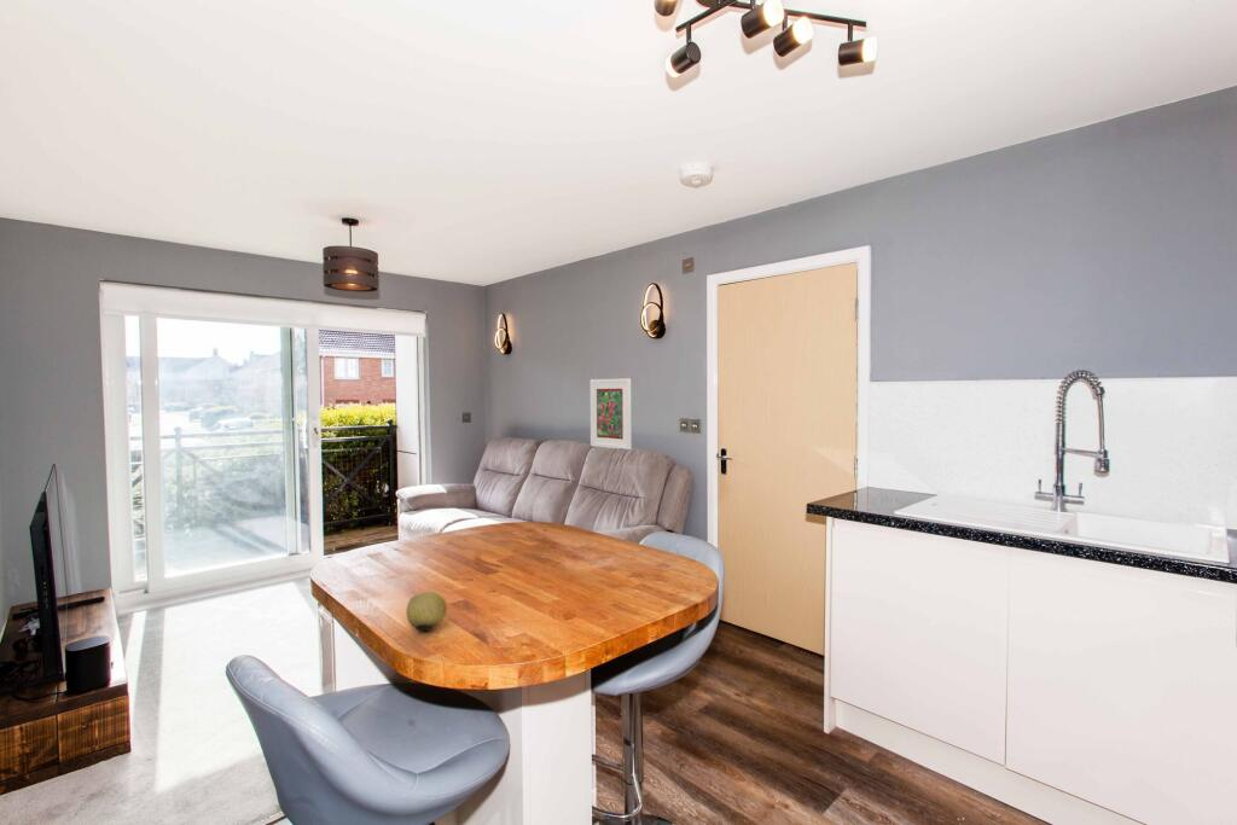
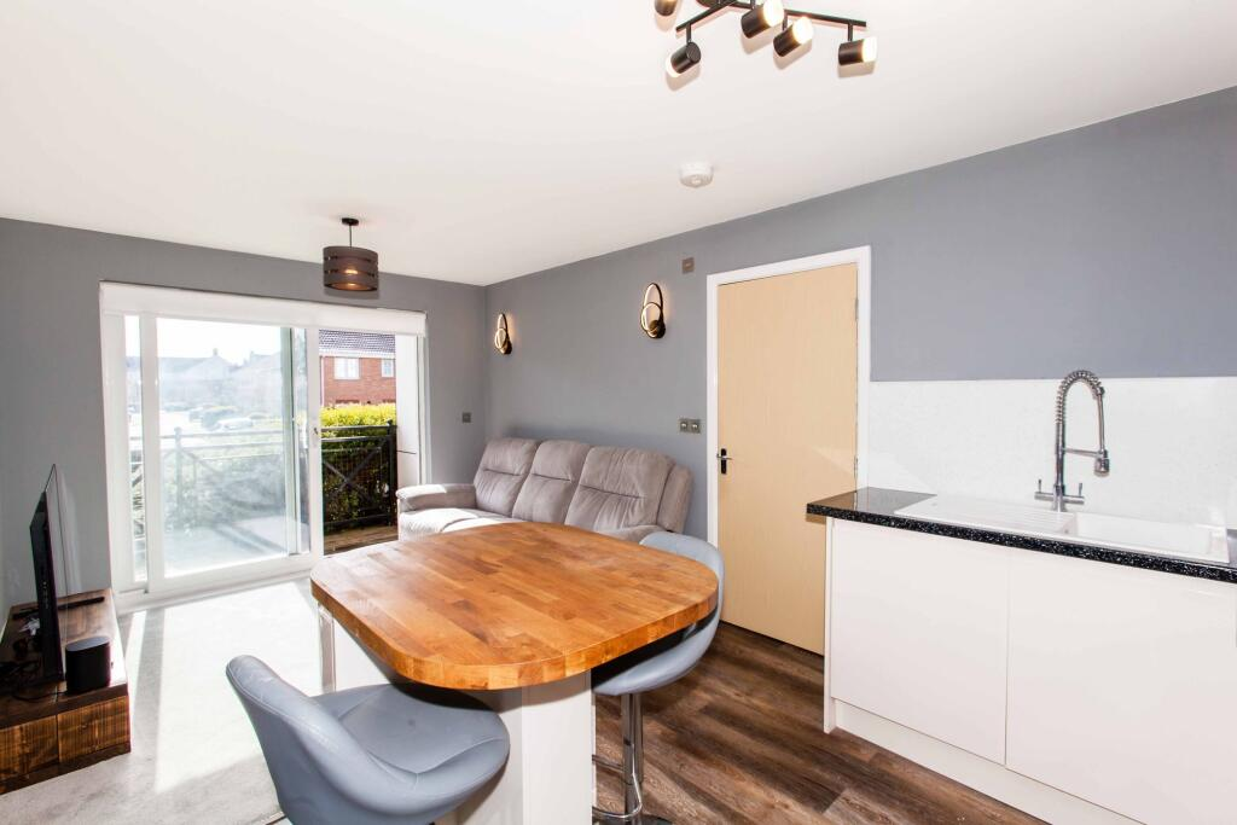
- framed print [590,377,633,451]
- fruit [405,591,448,633]
